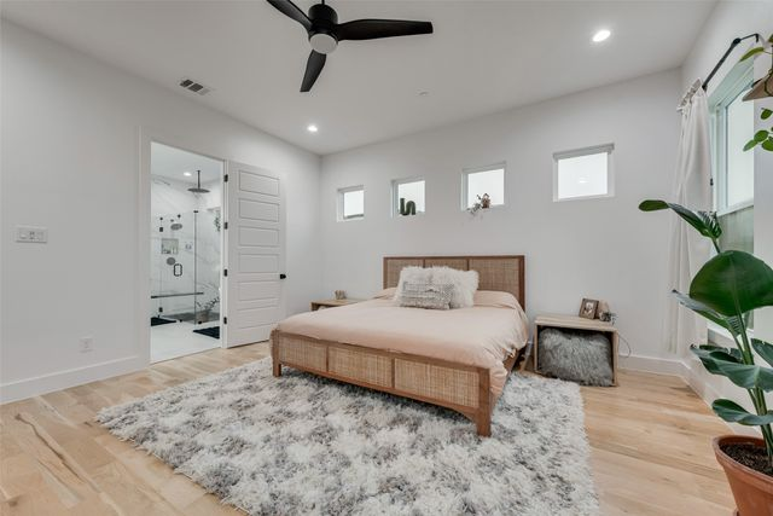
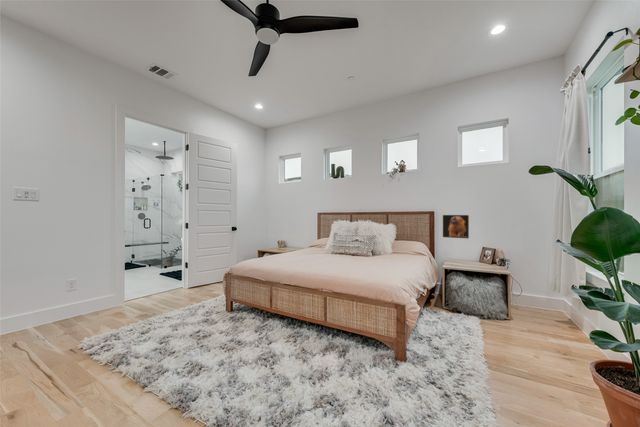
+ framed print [442,214,470,239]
